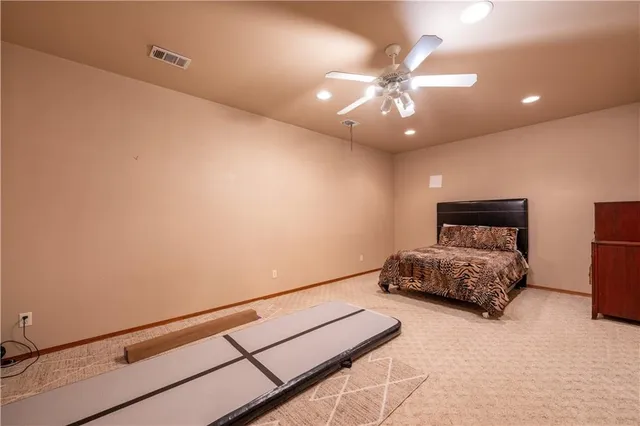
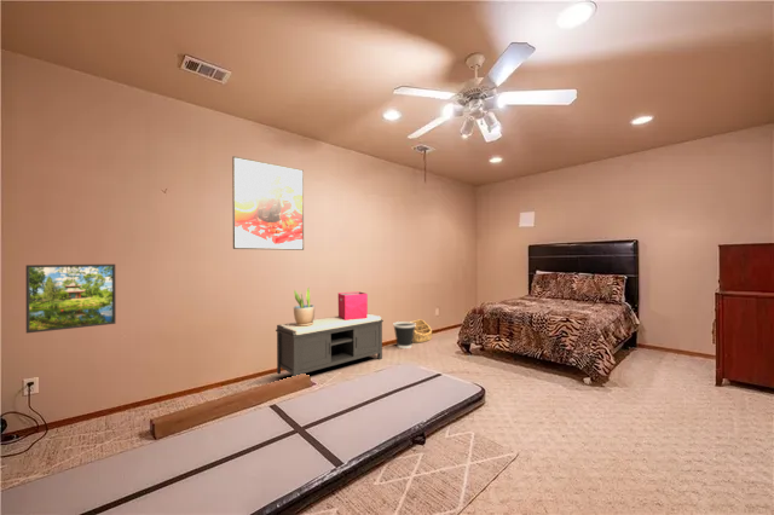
+ bench [275,313,385,377]
+ storage bin [337,290,369,320]
+ basket [409,318,433,343]
+ wastebasket [392,320,416,349]
+ potted plant [293,288,316,326]
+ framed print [25,262,117,335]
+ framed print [231,155,305,251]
